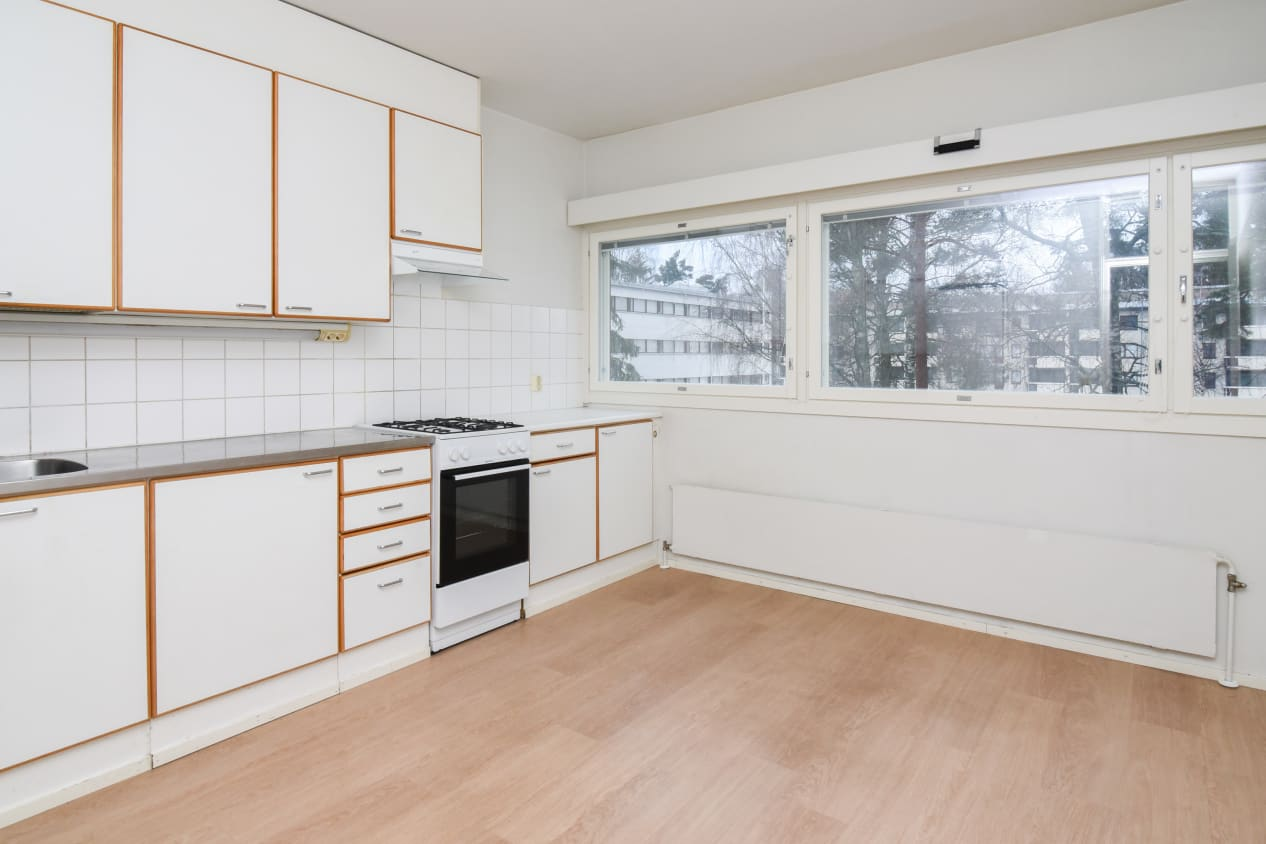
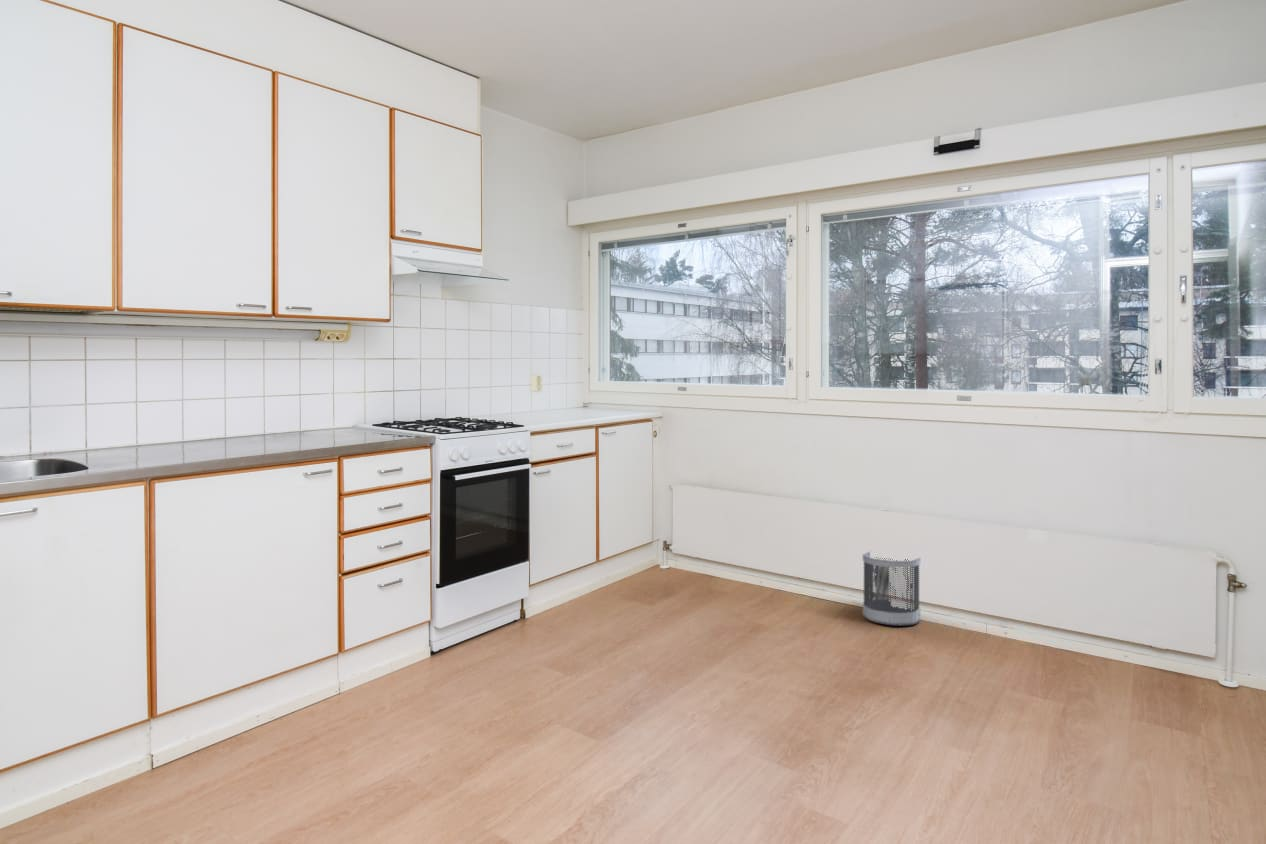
+ wastebasket [862,551,921,626]
